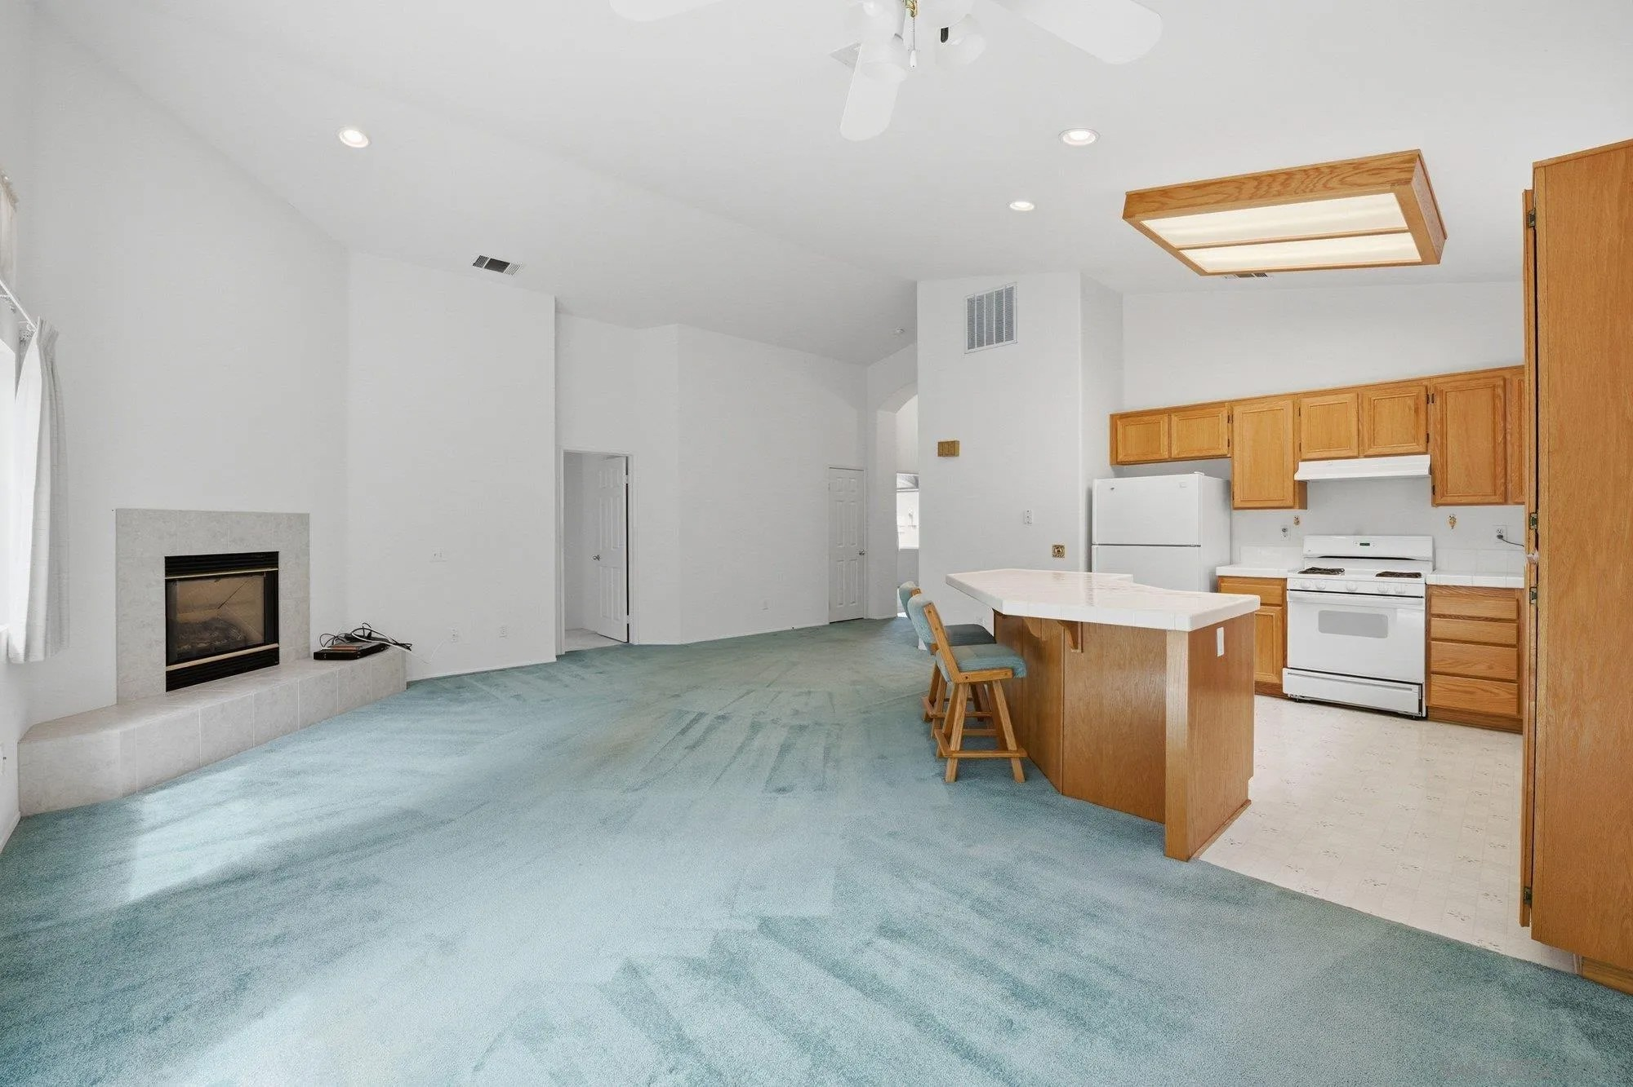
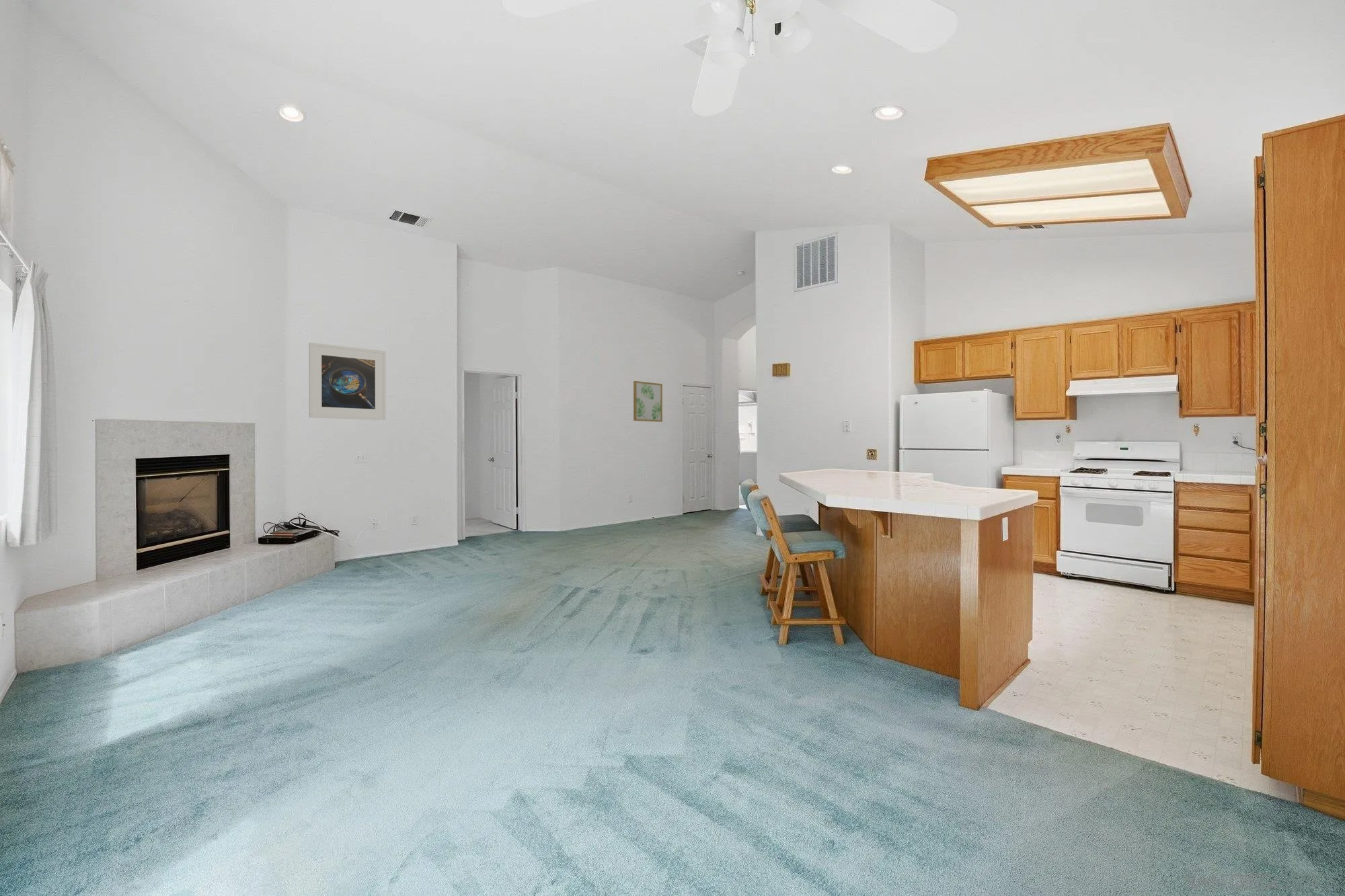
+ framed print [308,342,387,421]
+ wall art [633,380,663,423]
